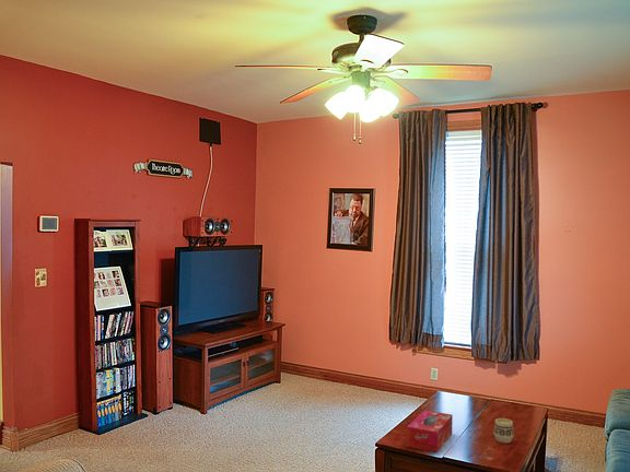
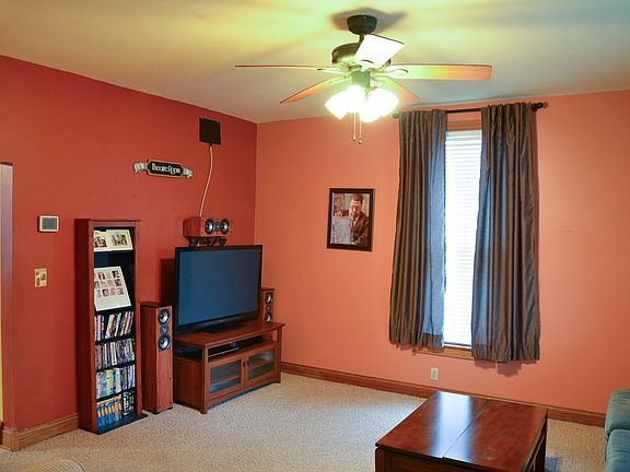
- cup [492,417,515,444]
- tissue box [406,409,454,453]
